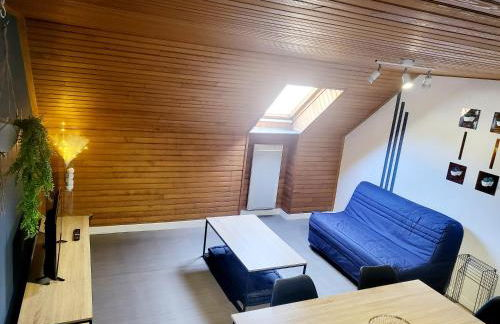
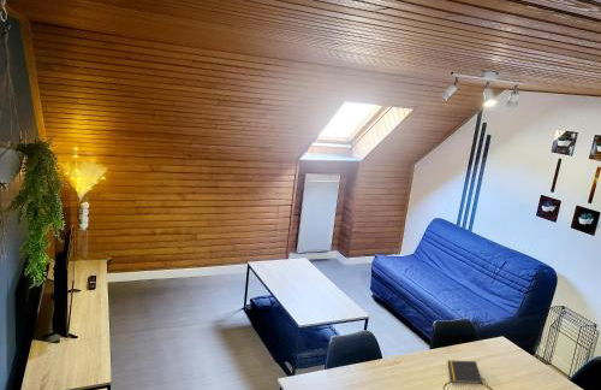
+ notepad [446,359,483,385]
